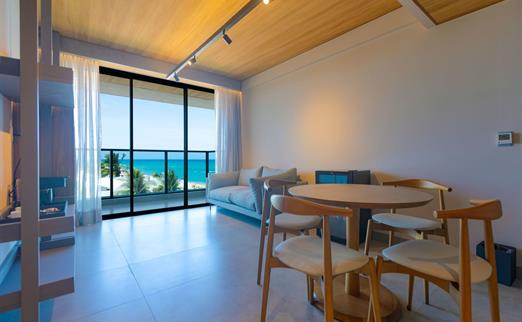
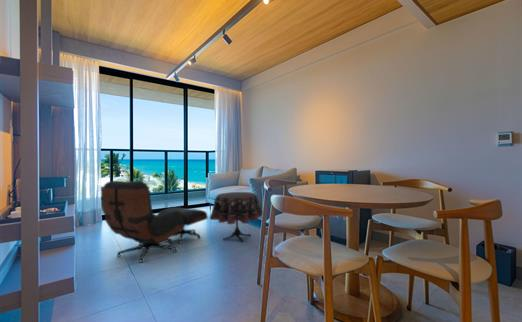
+ side table [209,191,263,243]
+ lounge chair [100,180,209,264]
